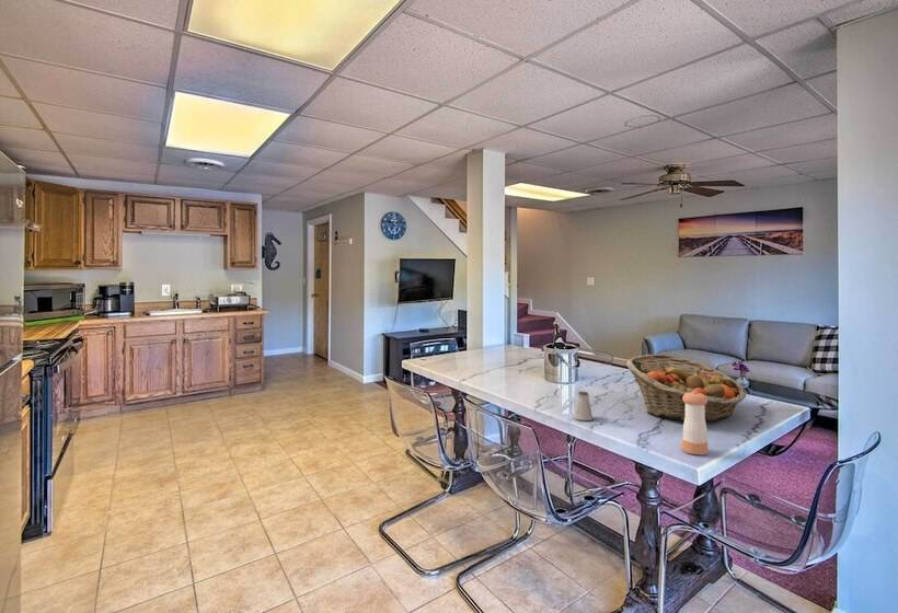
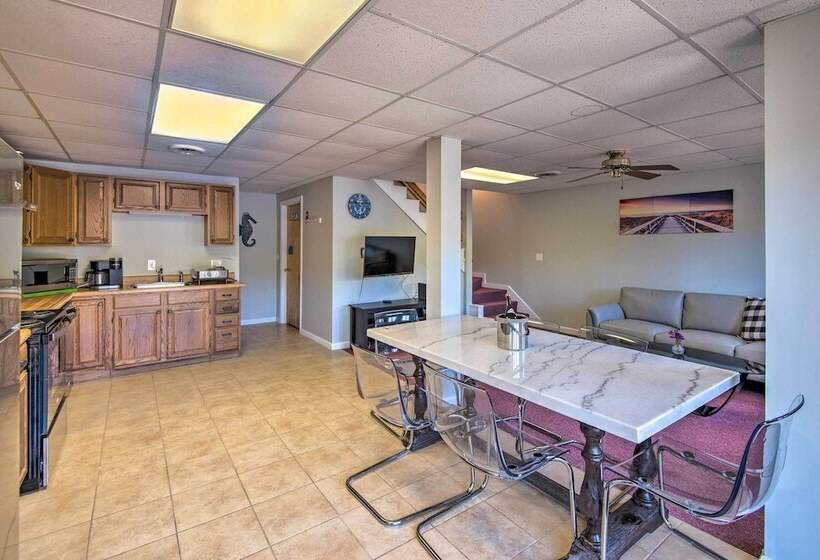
- pepper shaker [681,391,710,455]
- fruit basket [625,354,747,423]
- saltshaker [573,391,594,421]
